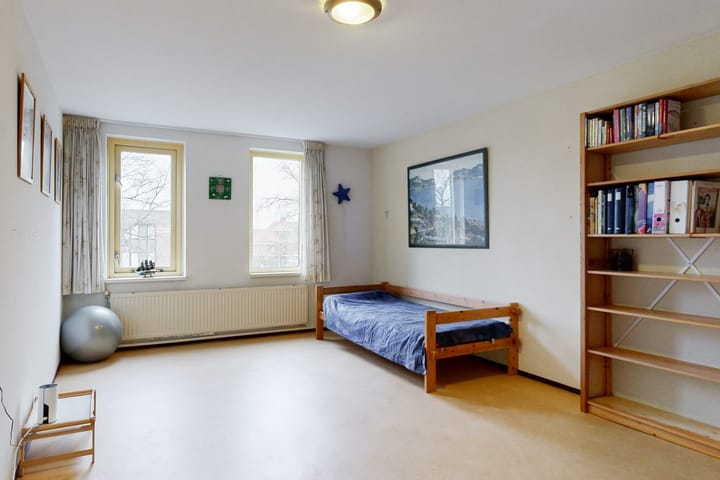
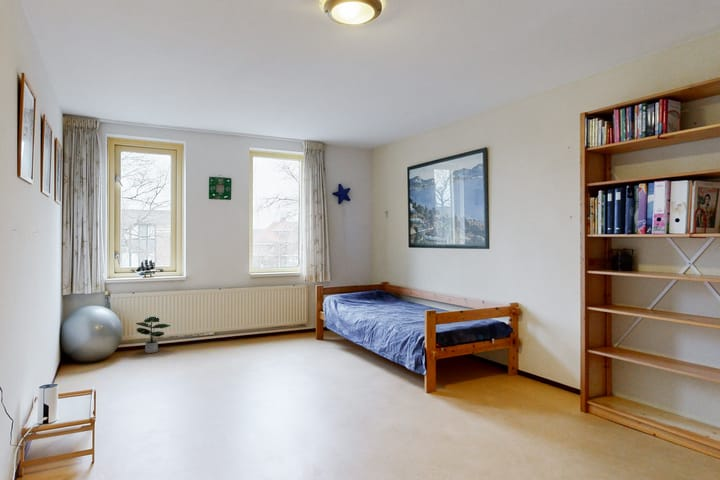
+ potted plant [135,316,172,354]
